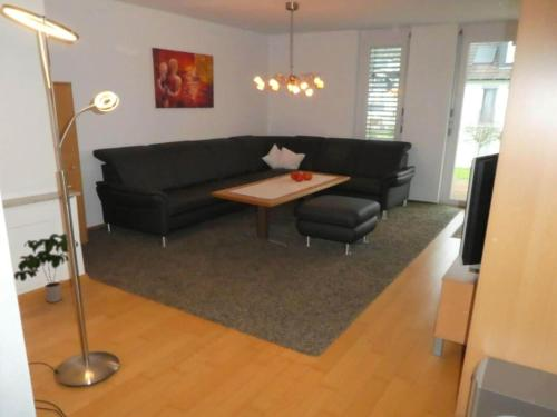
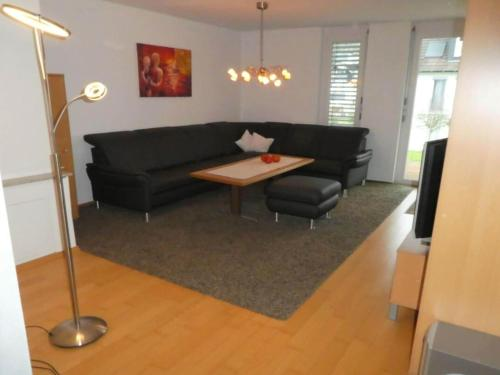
- potted plant [13,232,79,304]
